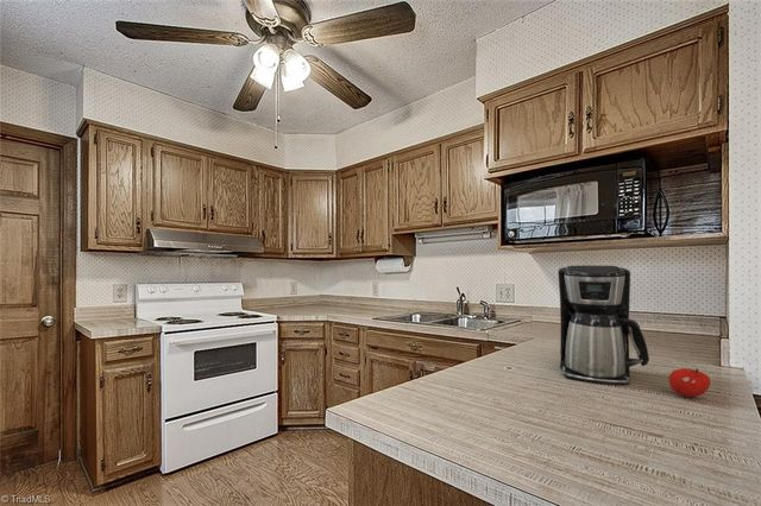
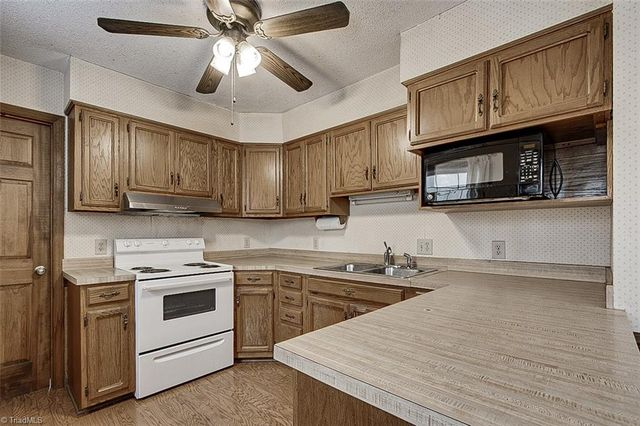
- fruit [667,367,711,398]
- coffee maker [556,264,650,386]
